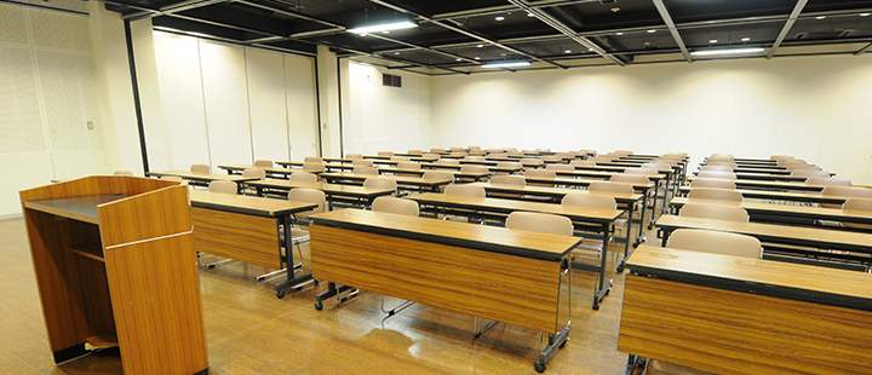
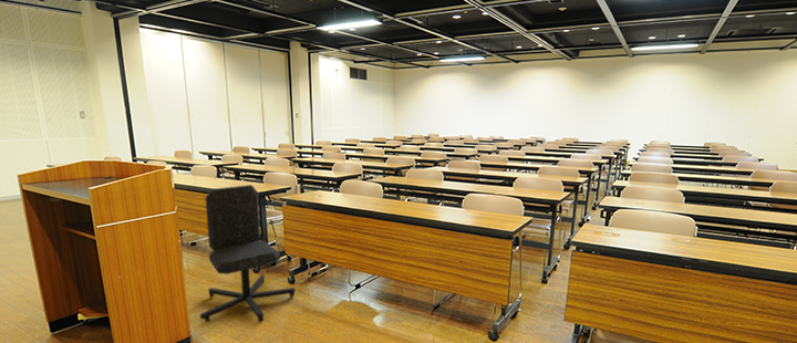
+ chair [199,184,297,323]
